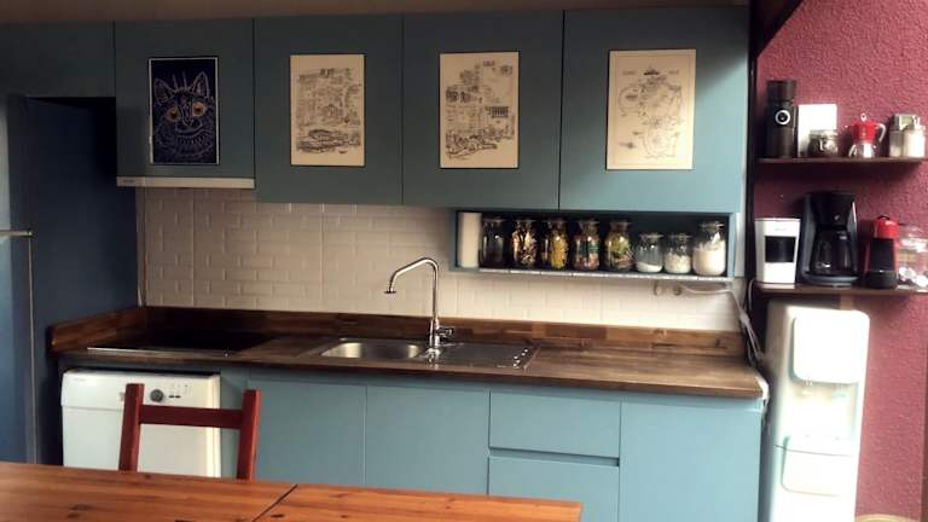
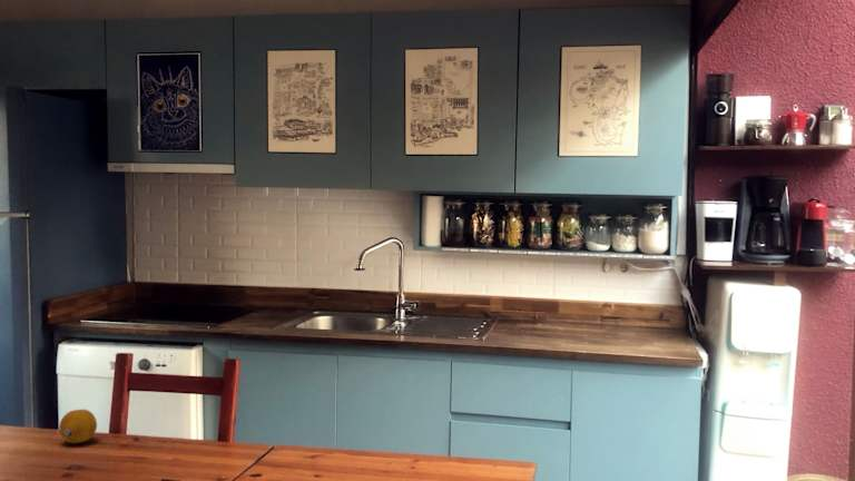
+ fruit [58,409,98,444]
